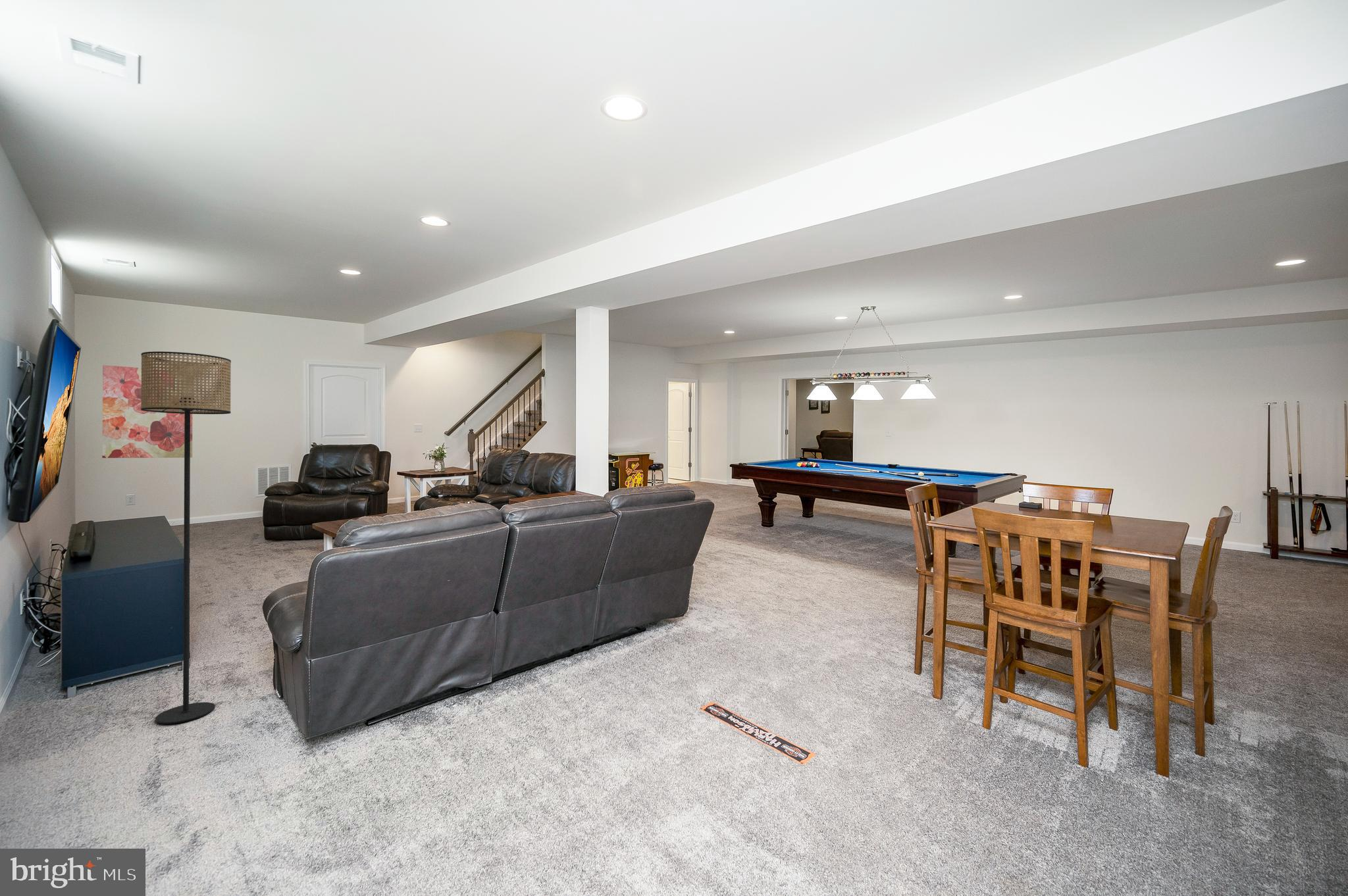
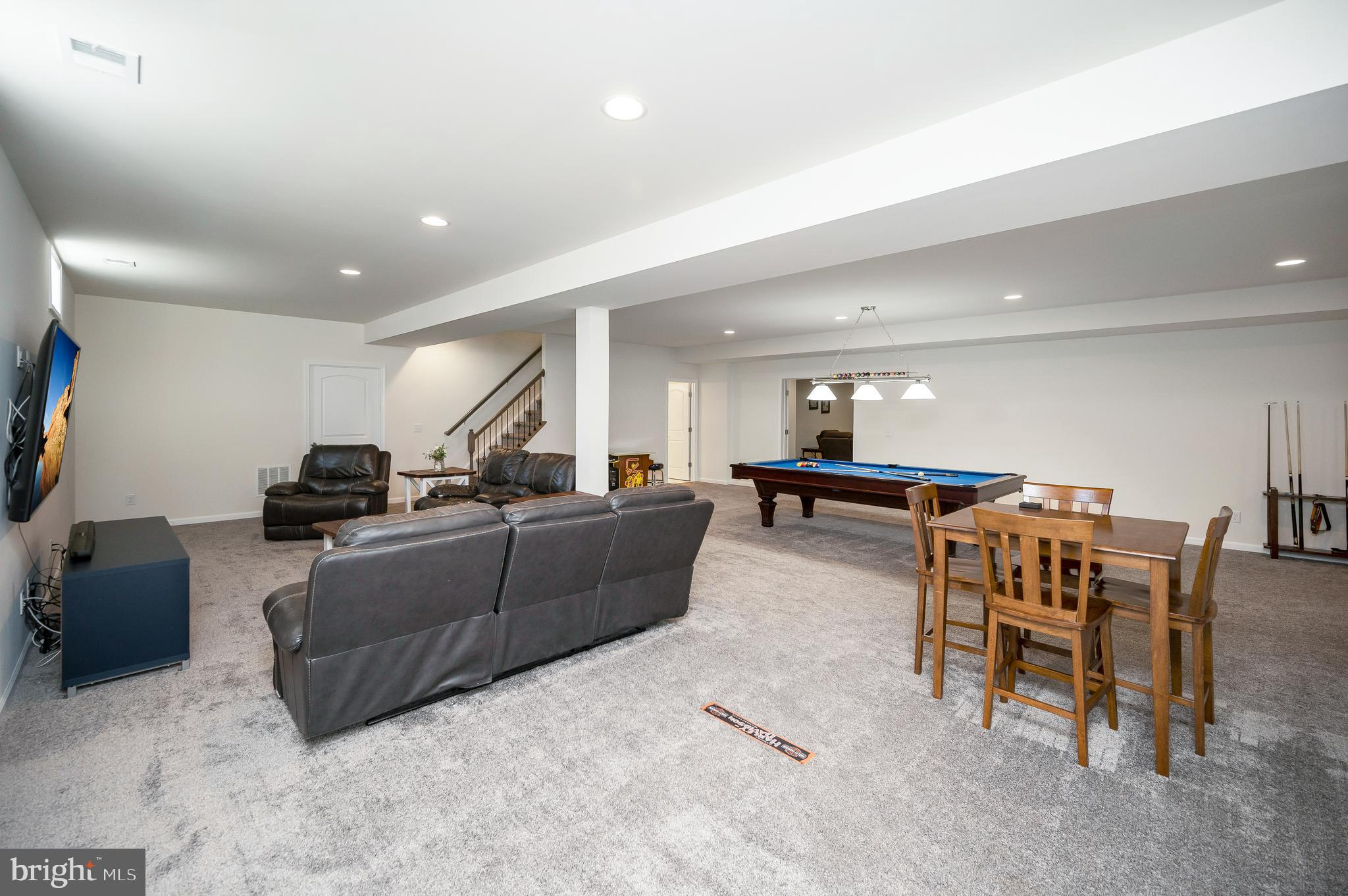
- wall art [101,364,193,459]
- floor lamp [141,351,232,724]
